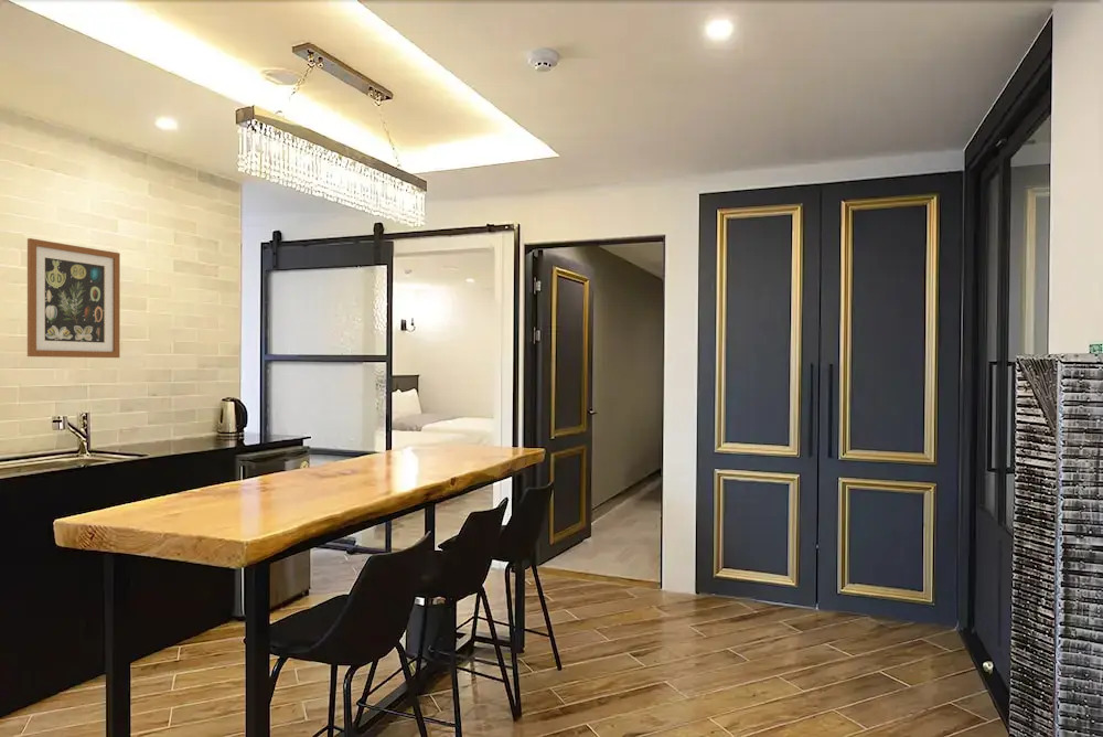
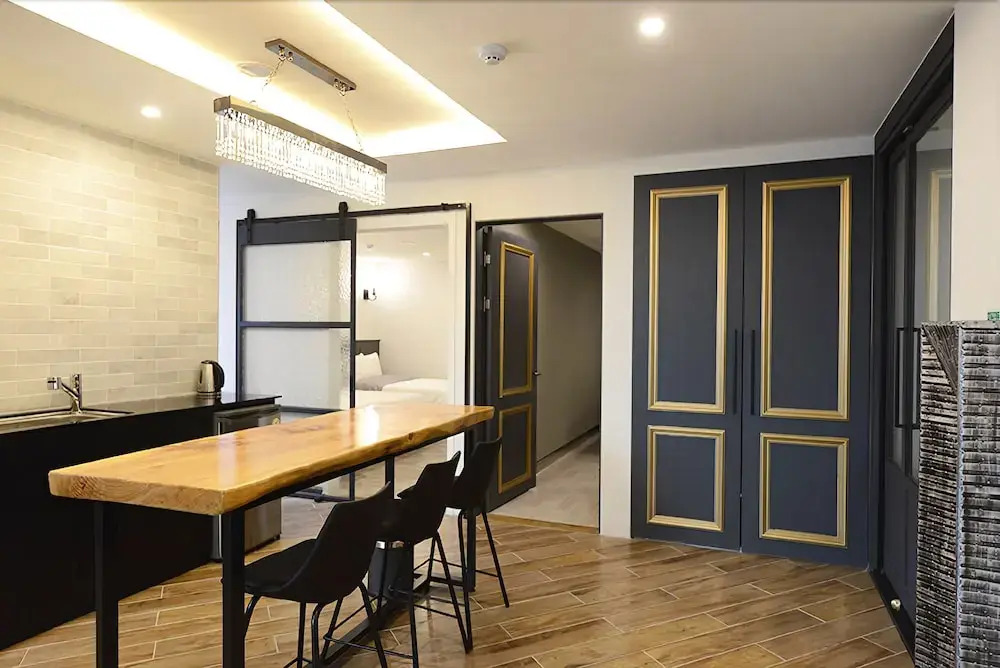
- wall art [26,237,121,359]
